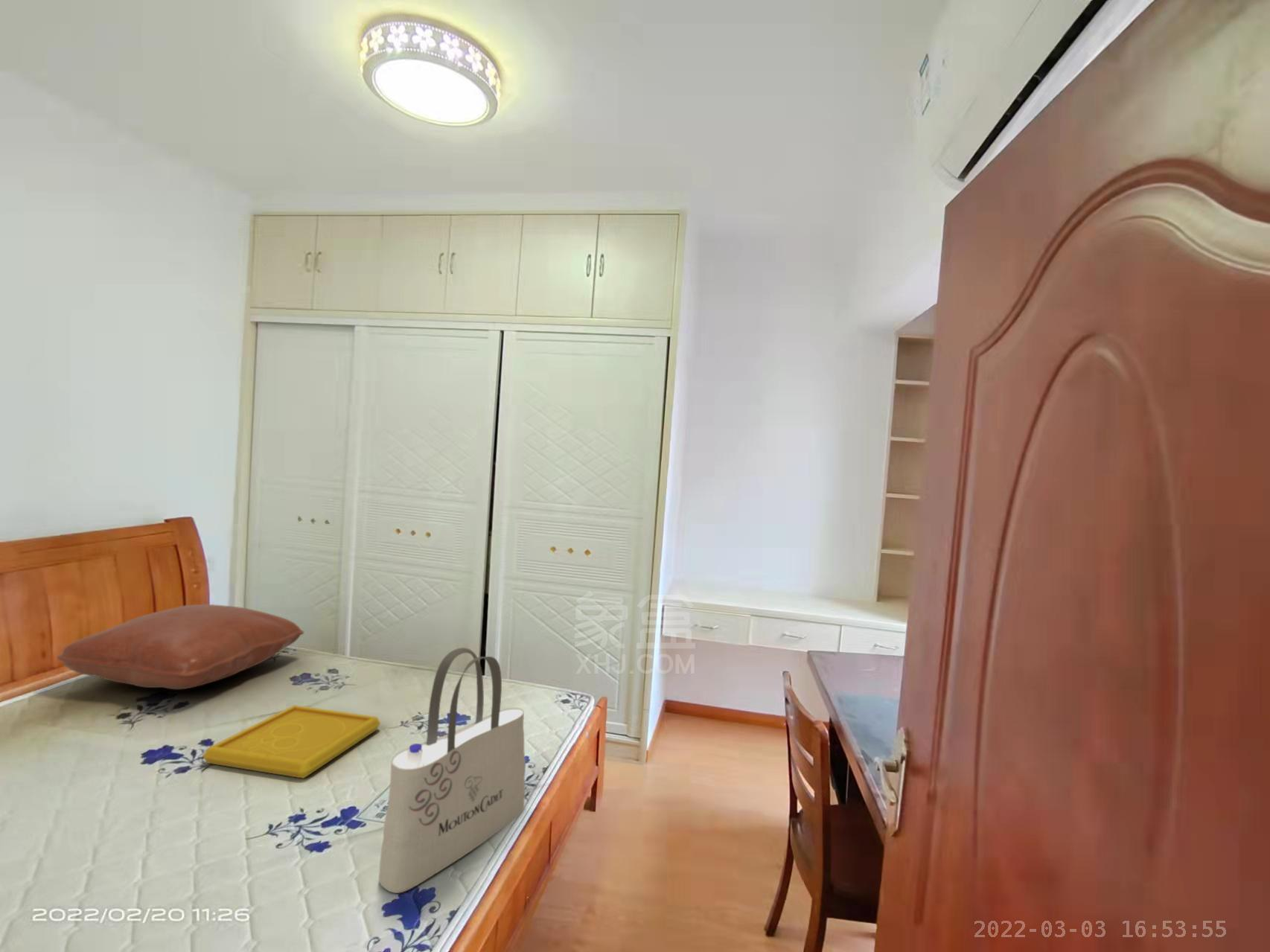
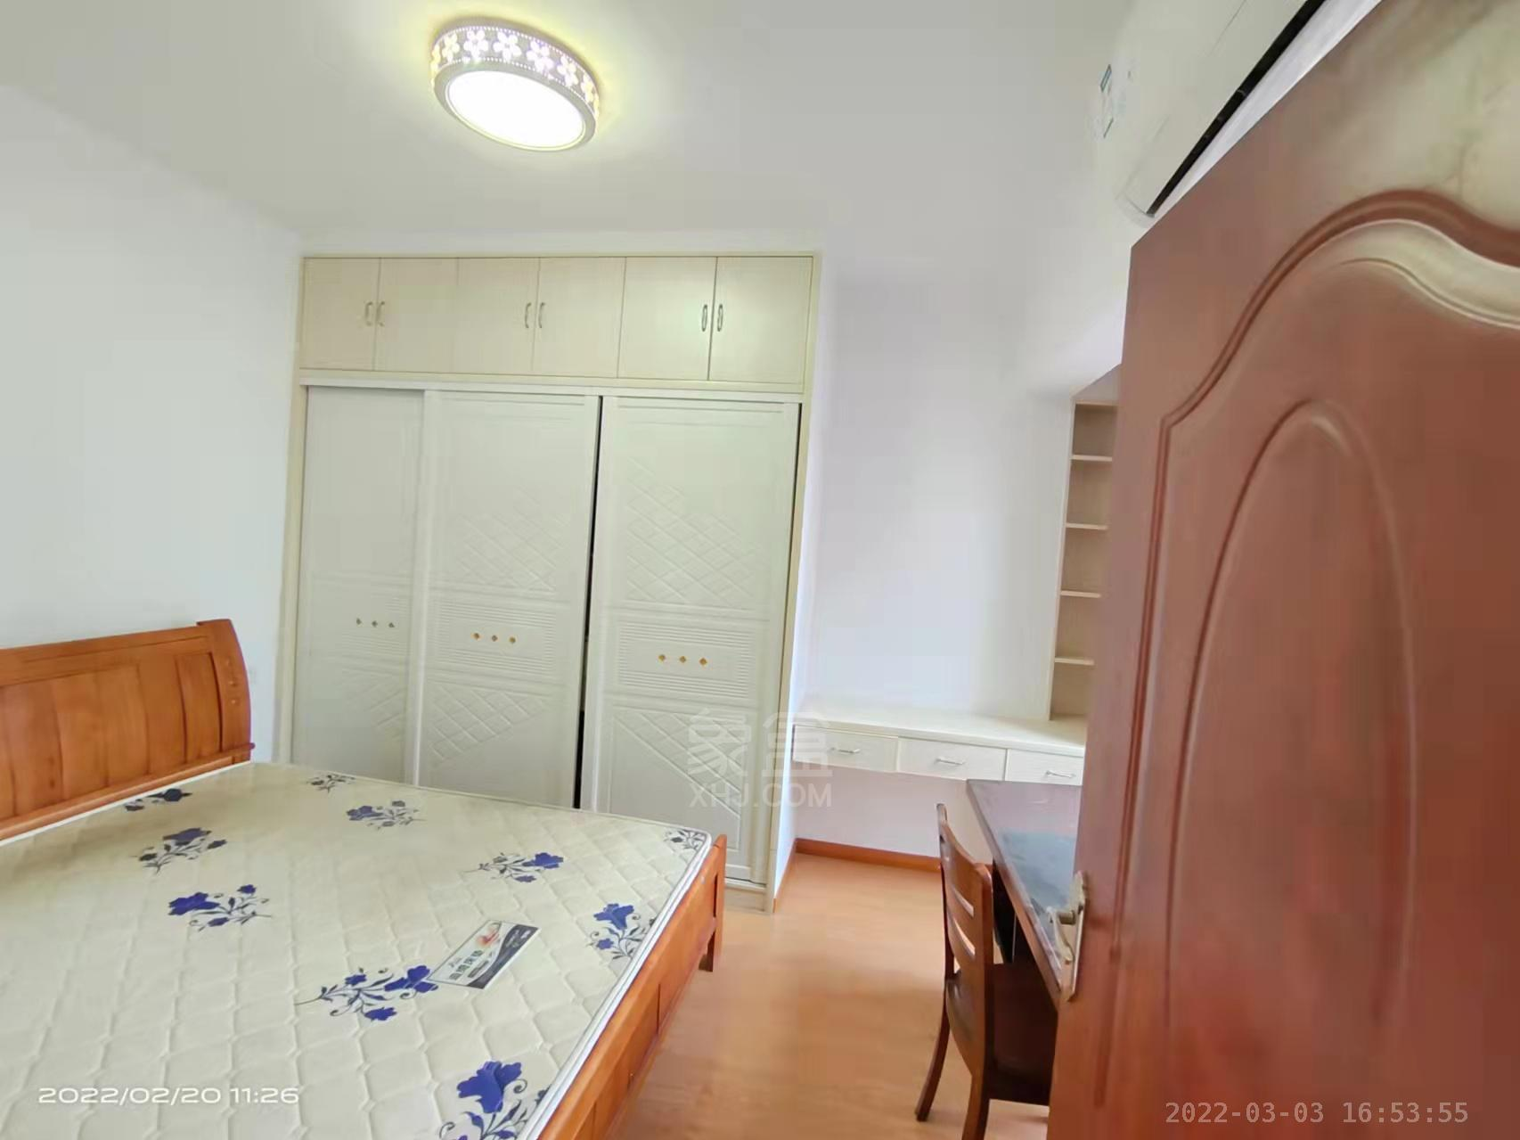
- serving tray [202,704,381,779]
- tote bag [378,647,526,894]
- pillow [57,604,304,690]
